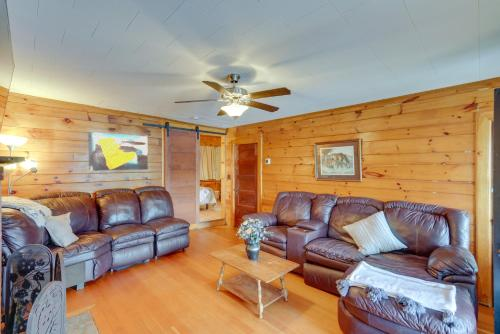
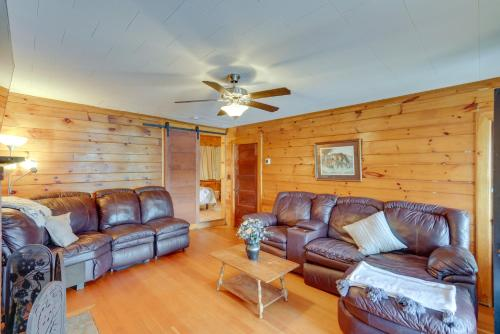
- wall art [87,131,149,171]
